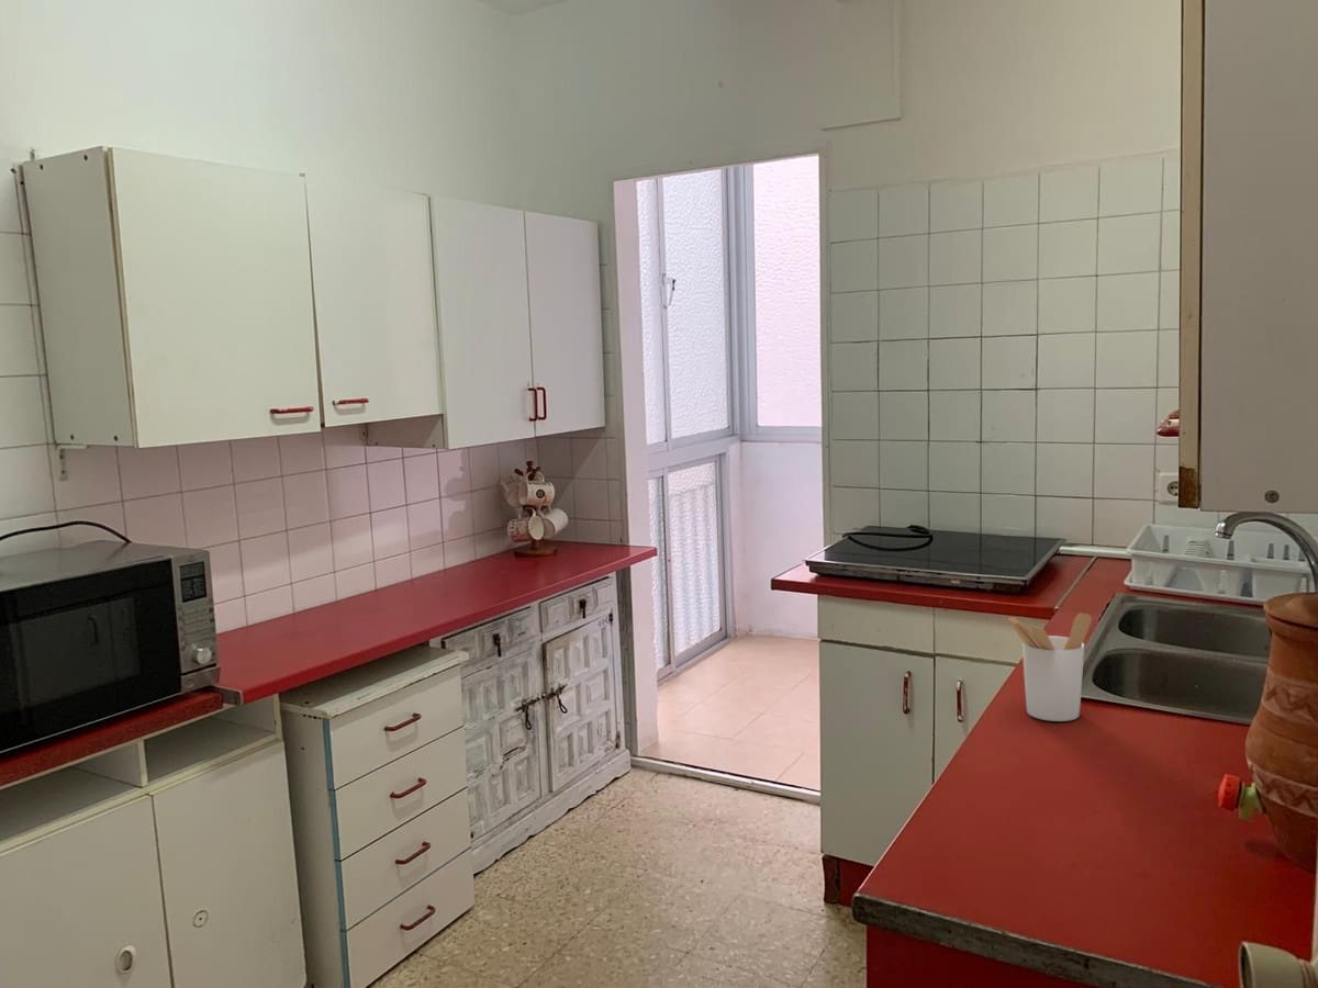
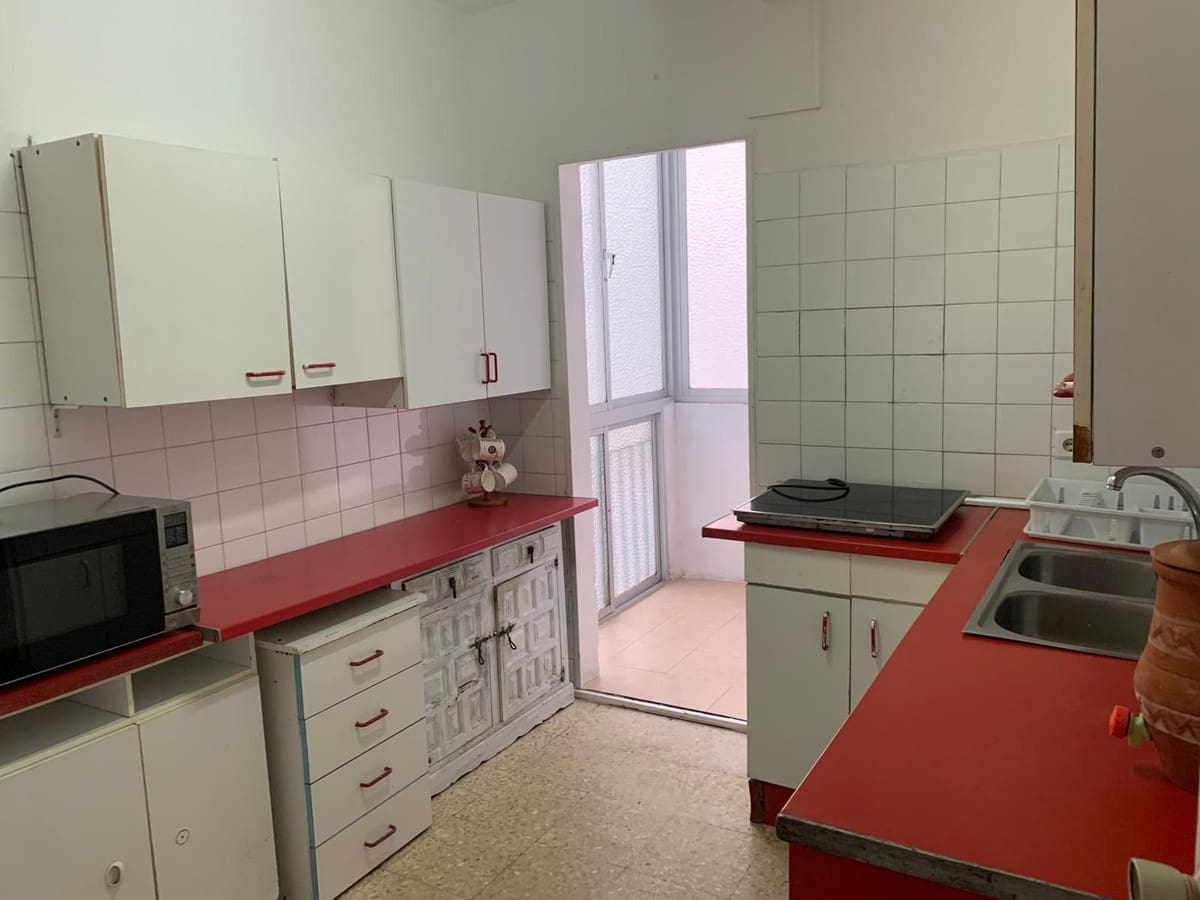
- utensil holder [1007,613,1093,722]
